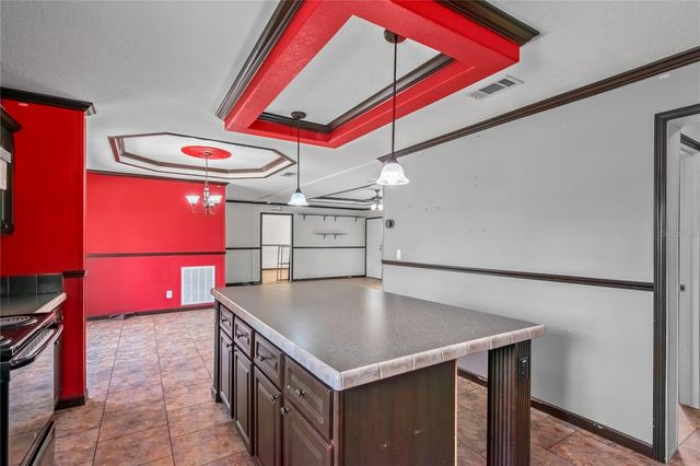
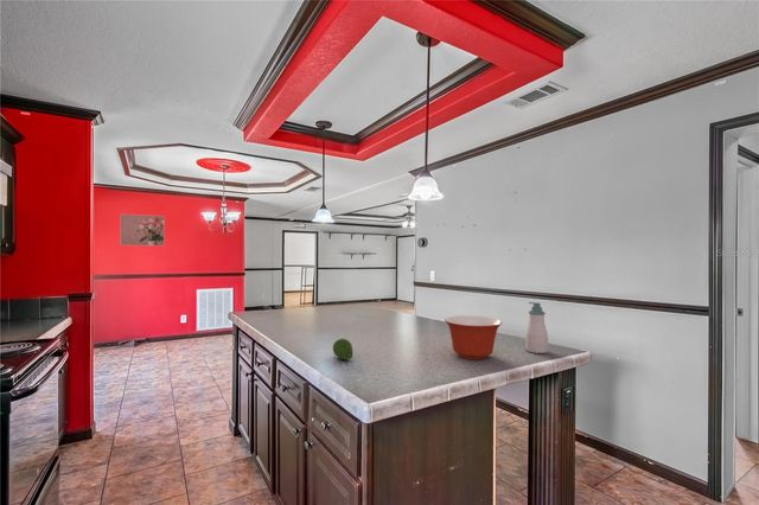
+ mixing bowl [444,314,503,360]
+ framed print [119,213,166,247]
+ fruit [332,338,355,362]
+ soap bottle [524,301,549,354]
